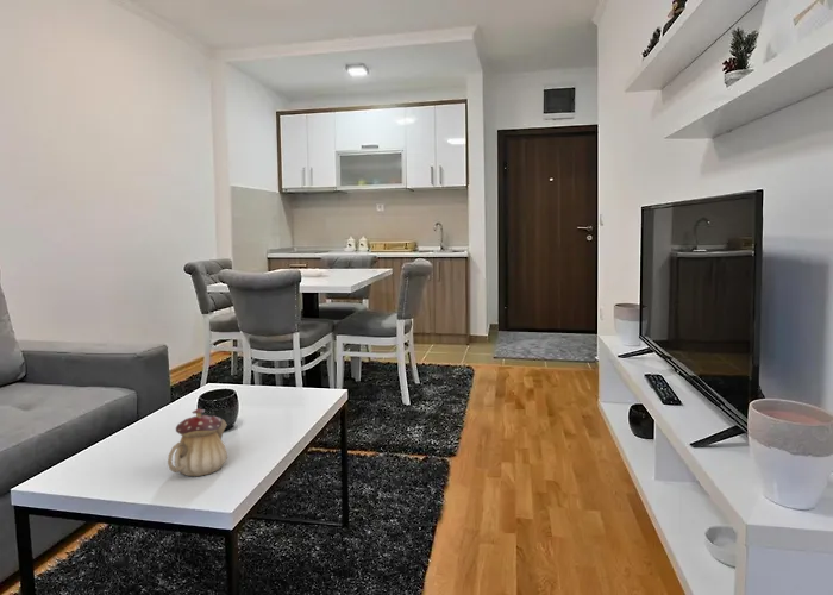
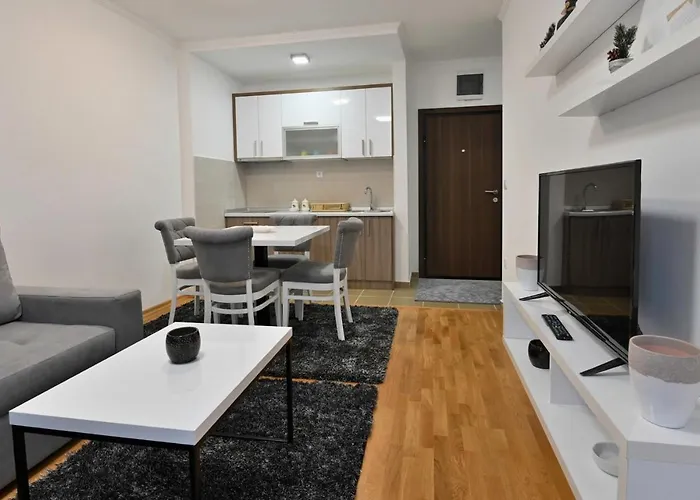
- teapot [167,407,228,477]
